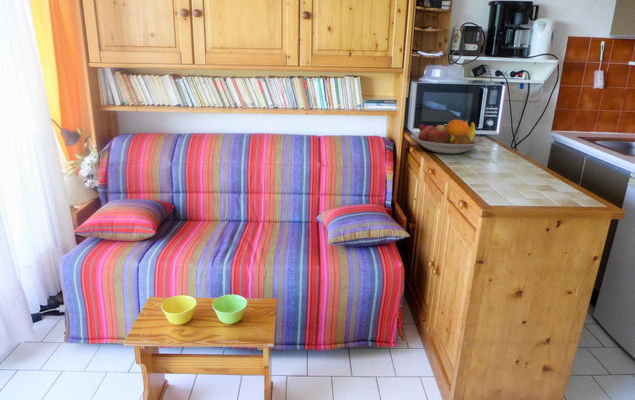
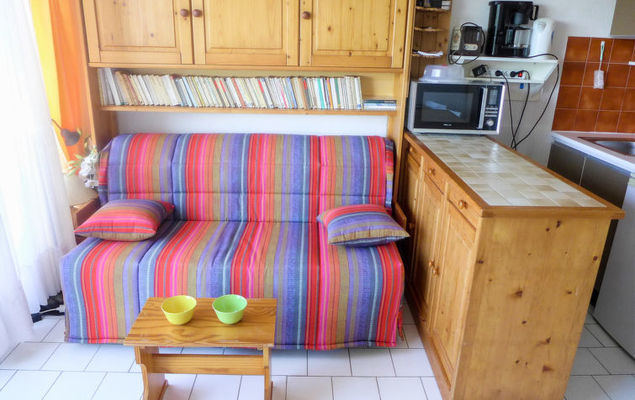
- fruit bowl [410,119,486,155]
